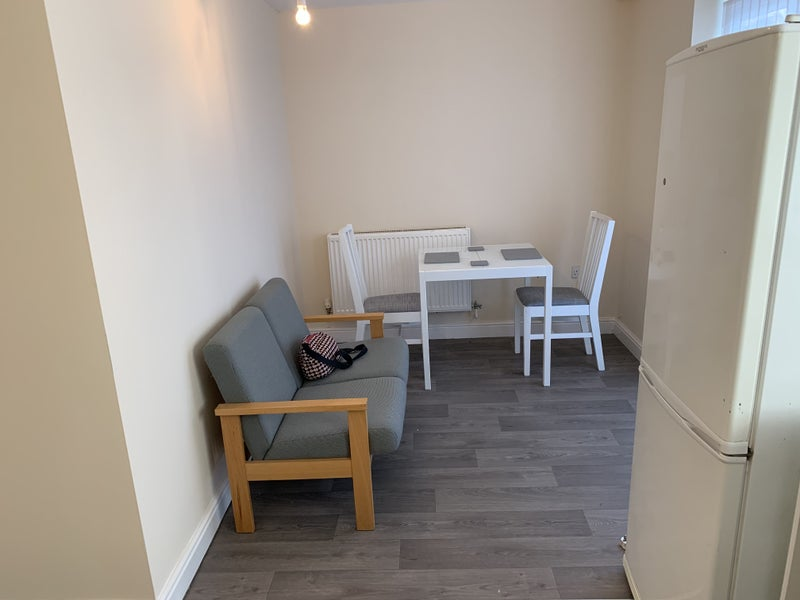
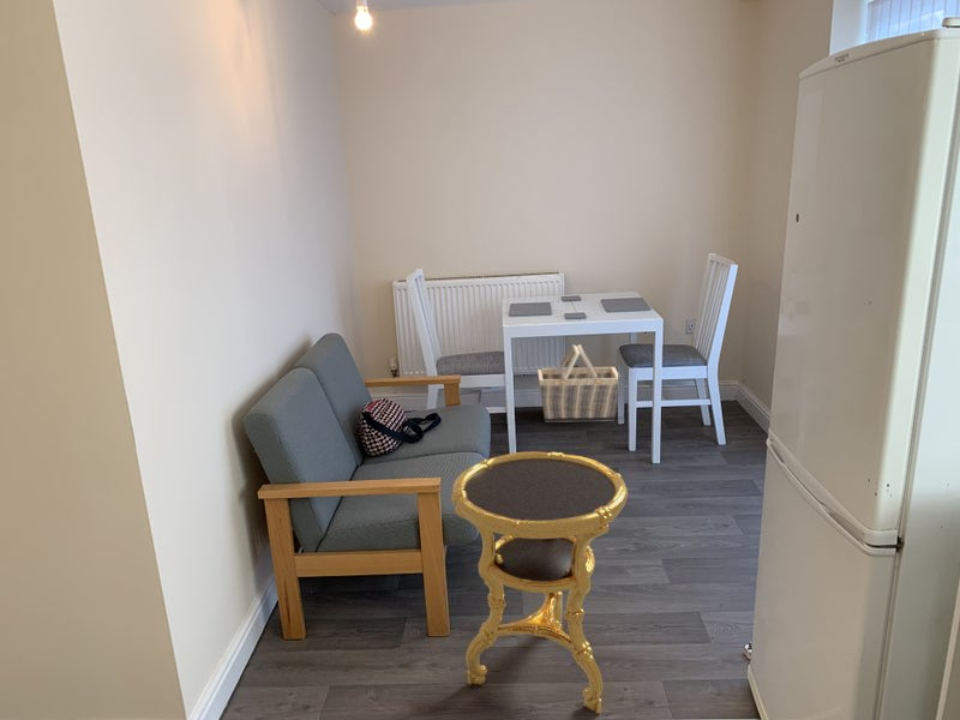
+ side table [450,450,629,714]
+ basket [536,343,619,424]
